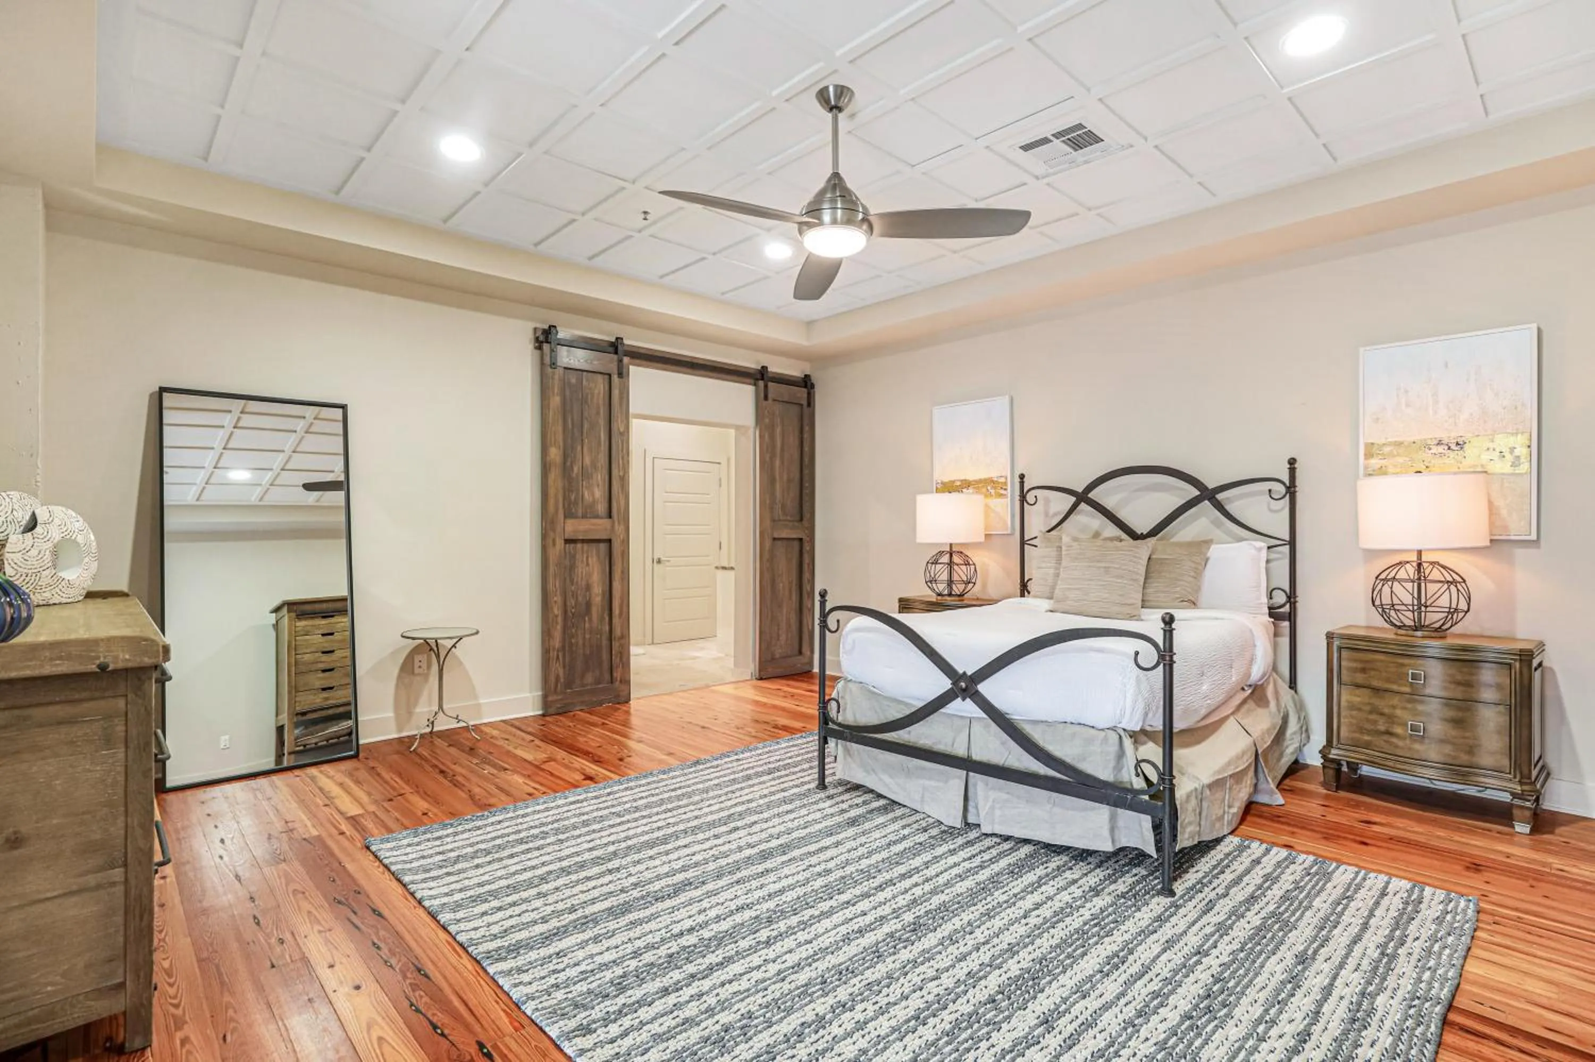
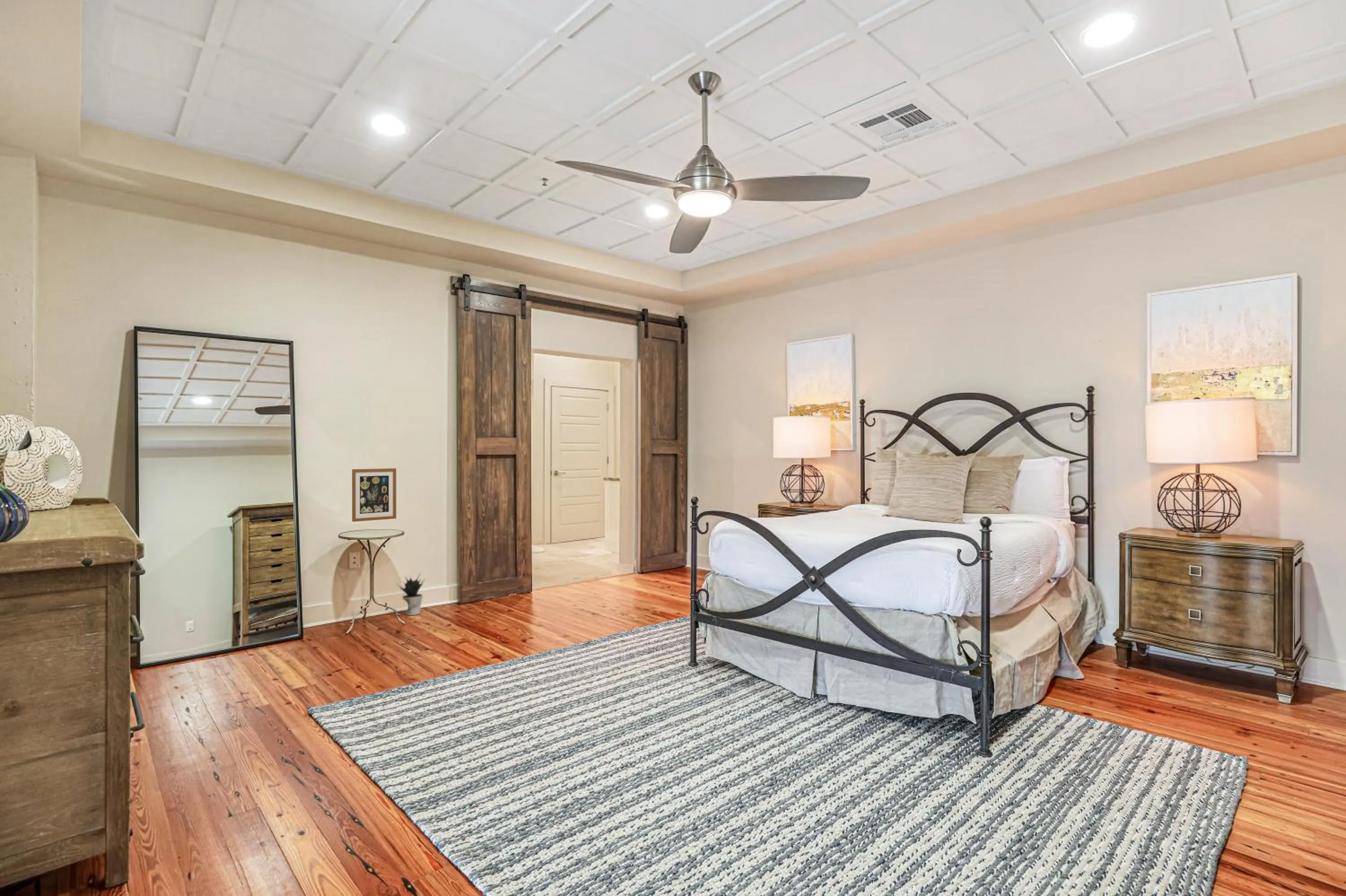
+ potted plant [396,572,425,616]
+ wall art [352,468,397,522]
